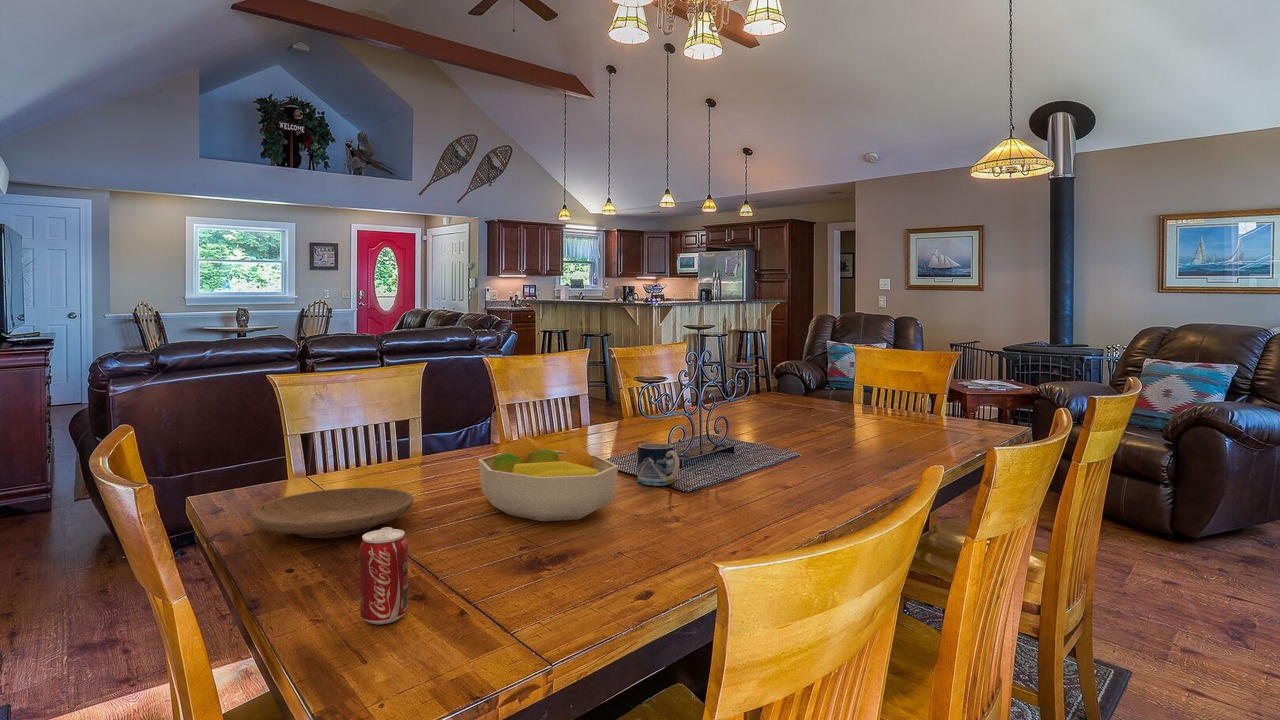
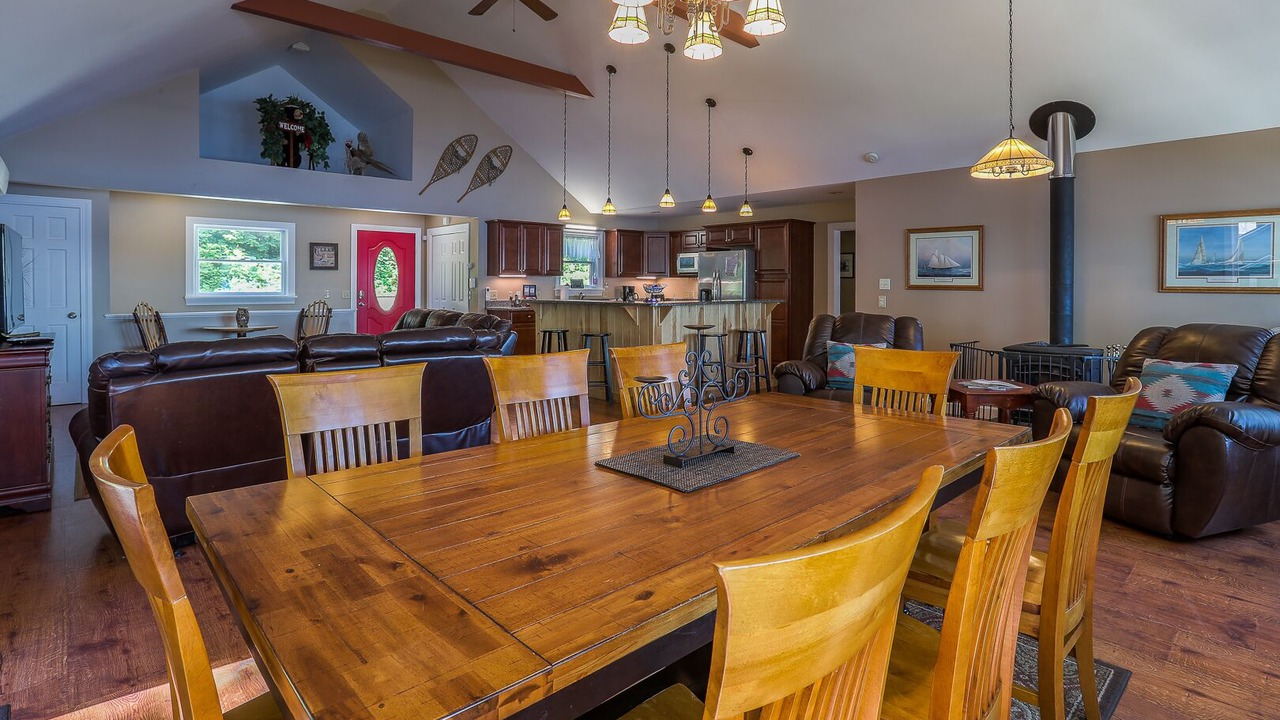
- plate [250,486,415,539]
- beverage can [358,526,409,625]
- fruit bowl [477,435,619,522]
- mug [637,442,680,487]
